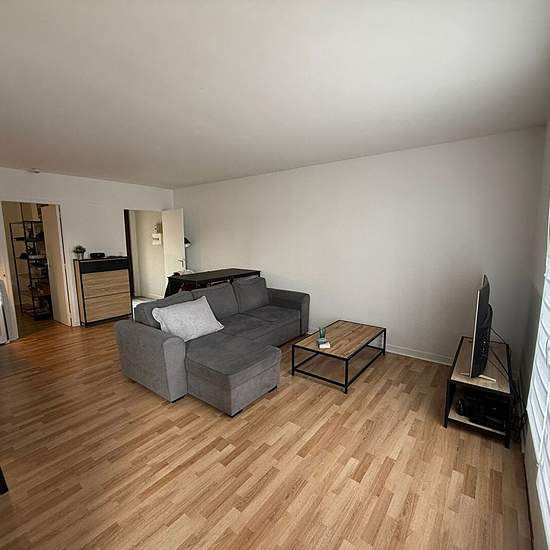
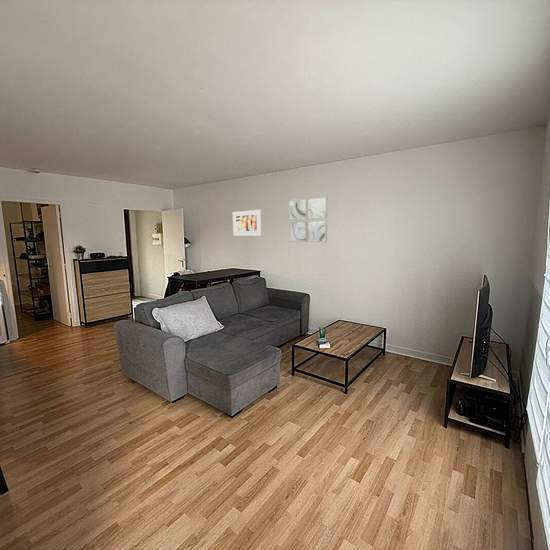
+ wall art [288,195,328,243]
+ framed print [232,209,262,237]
